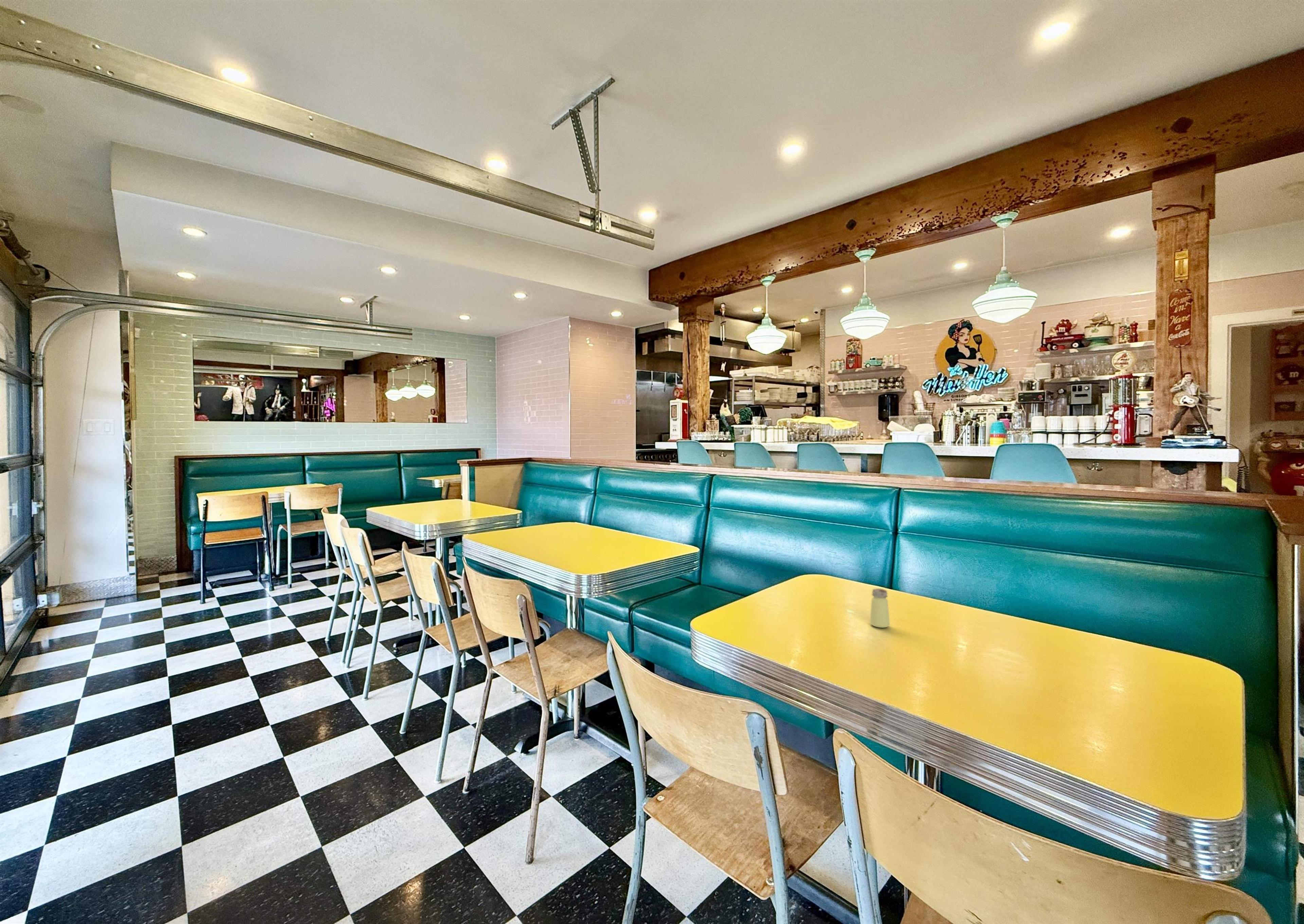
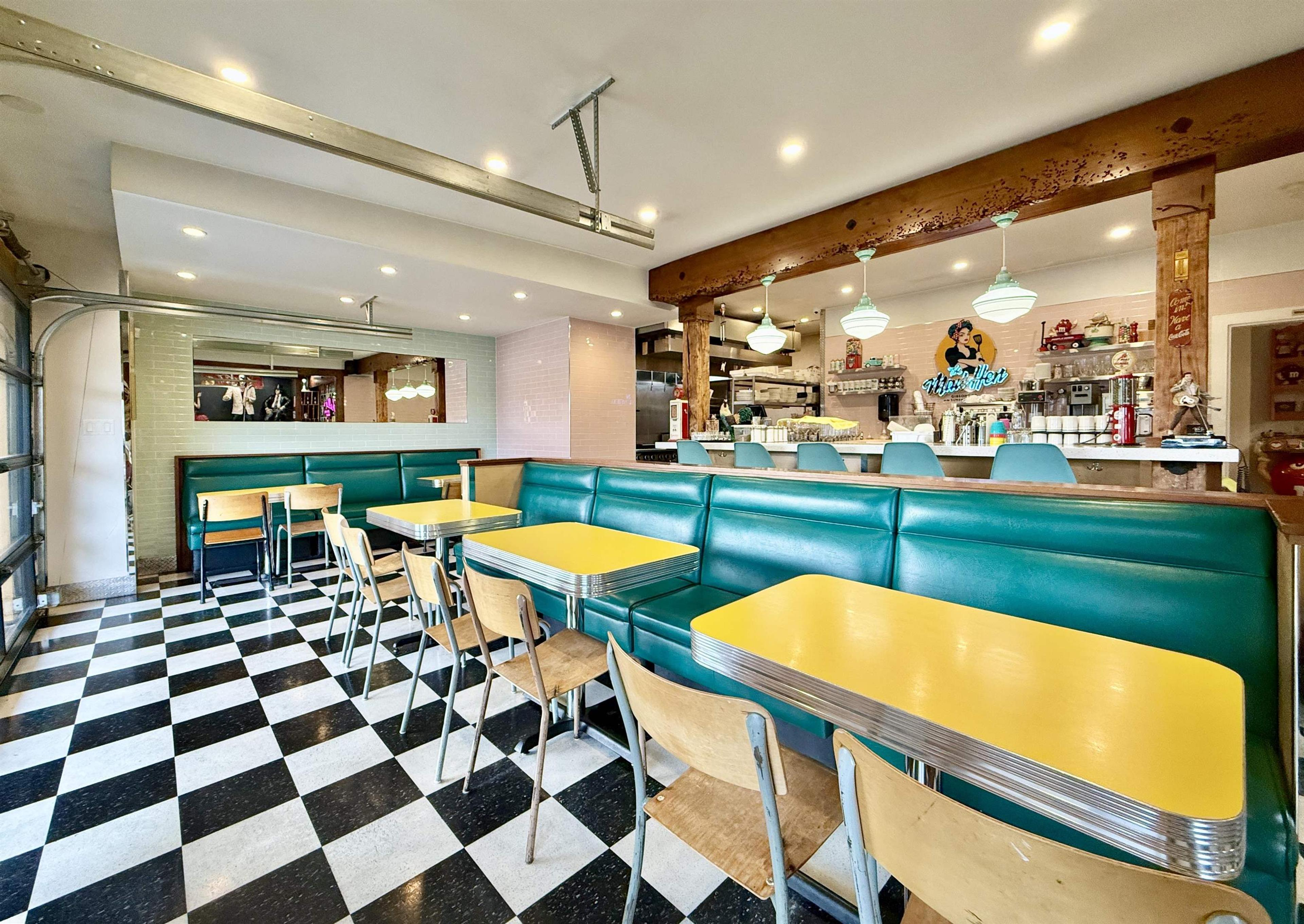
- saltshaker [869,588,890,628]
